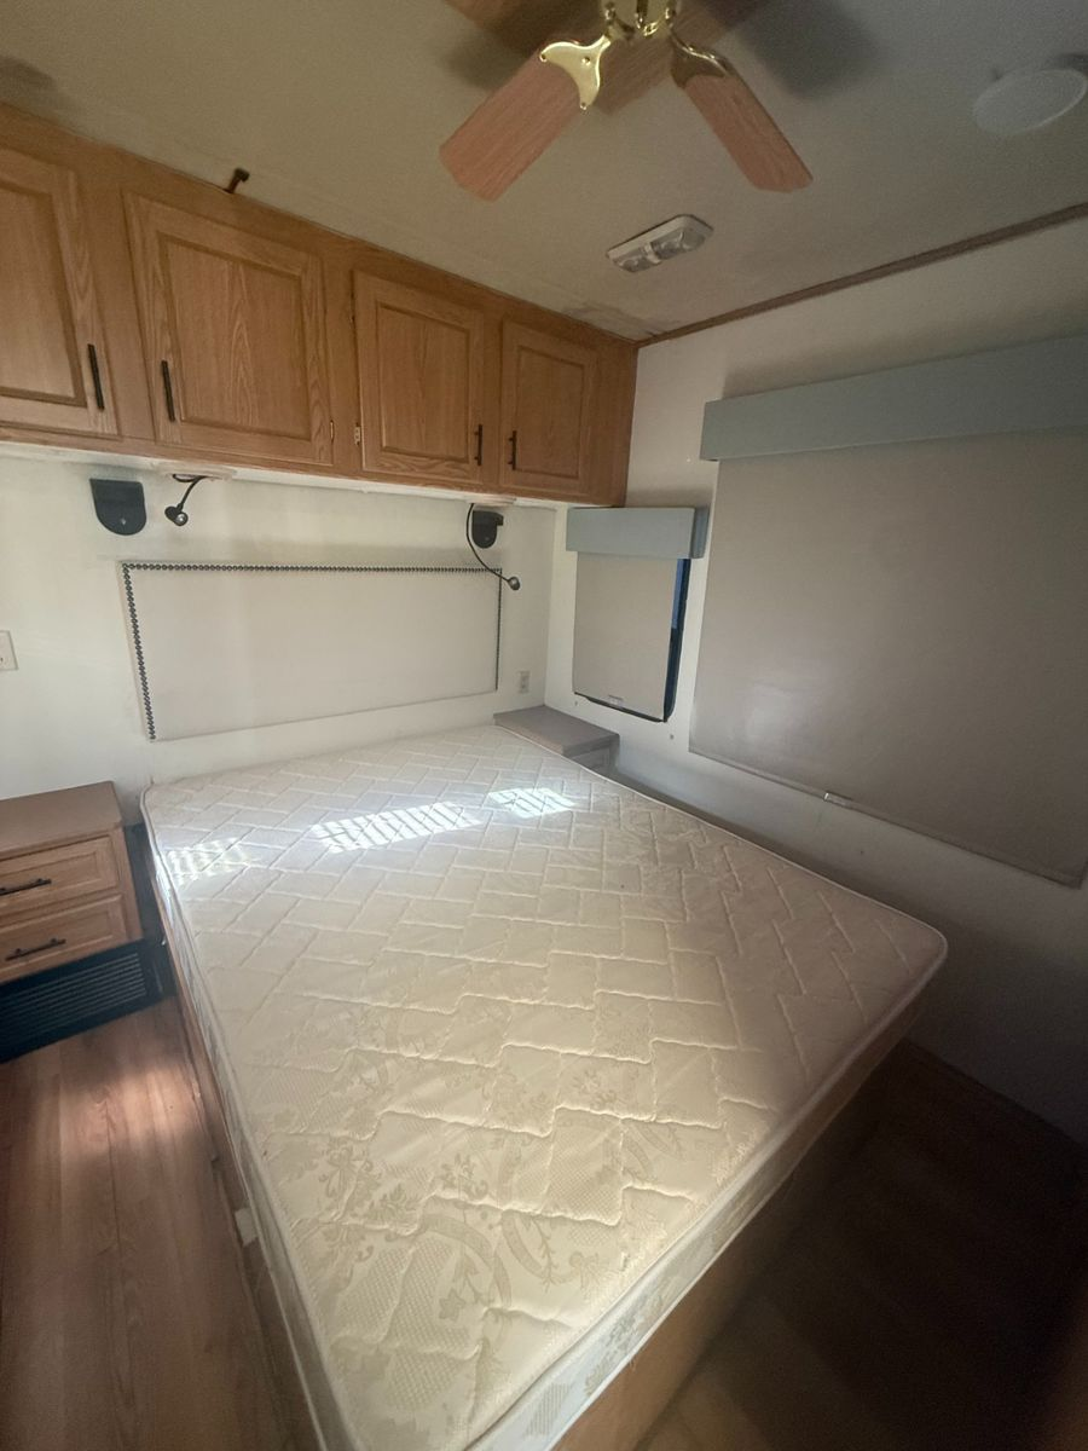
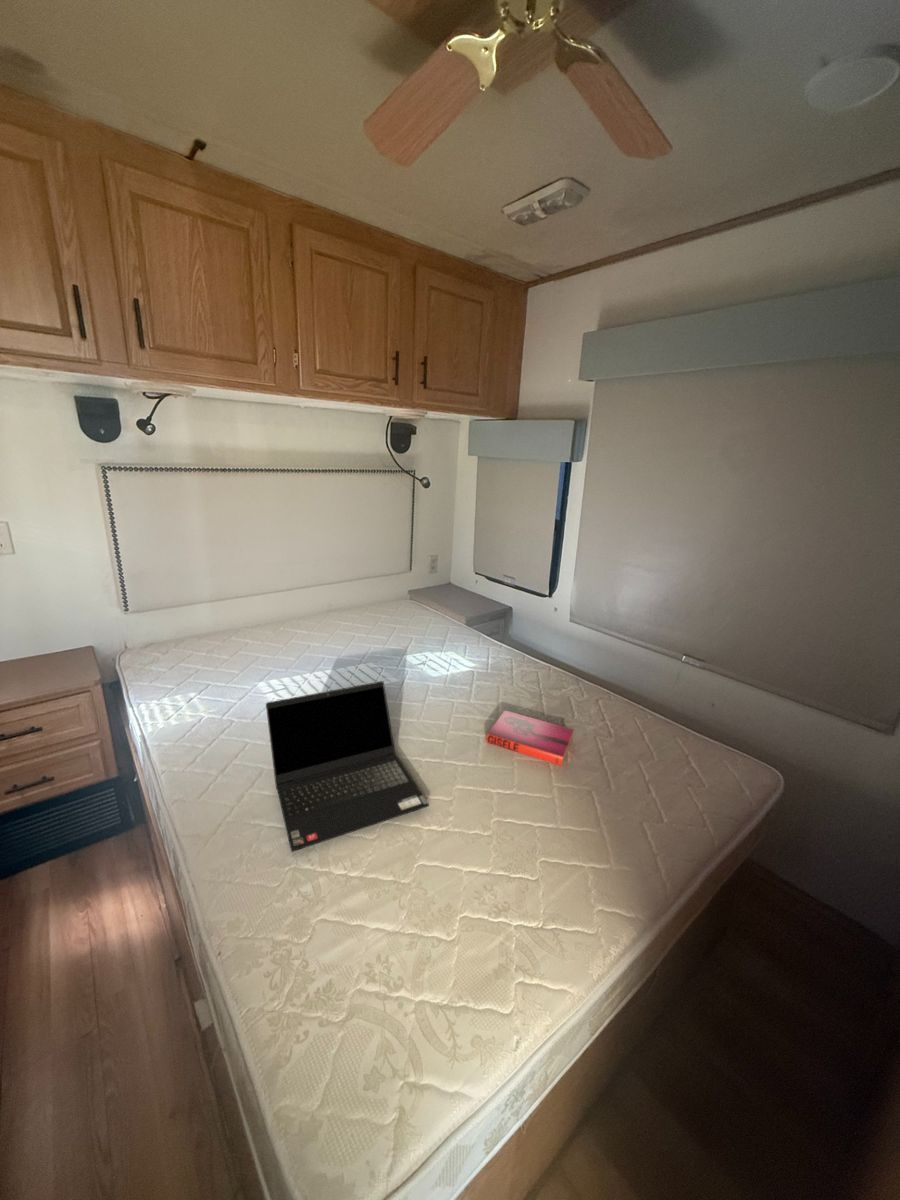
+ hardback book [485,709,575,767]
+ laptop computer [265,680,430,853]
